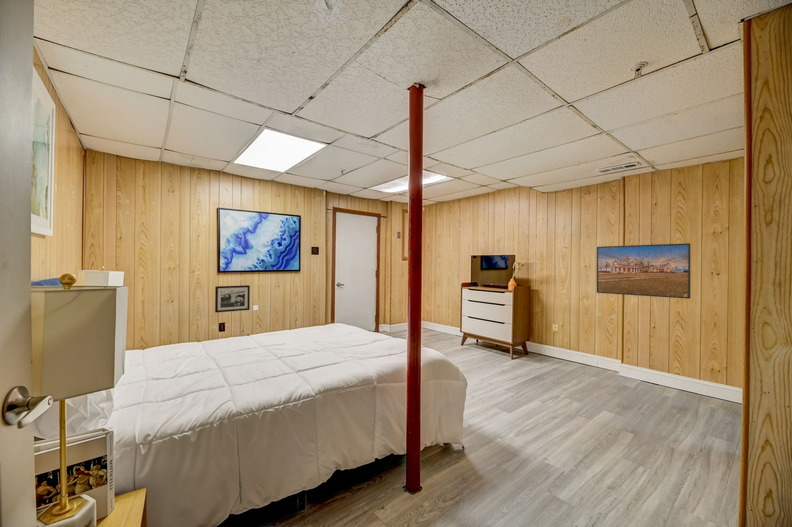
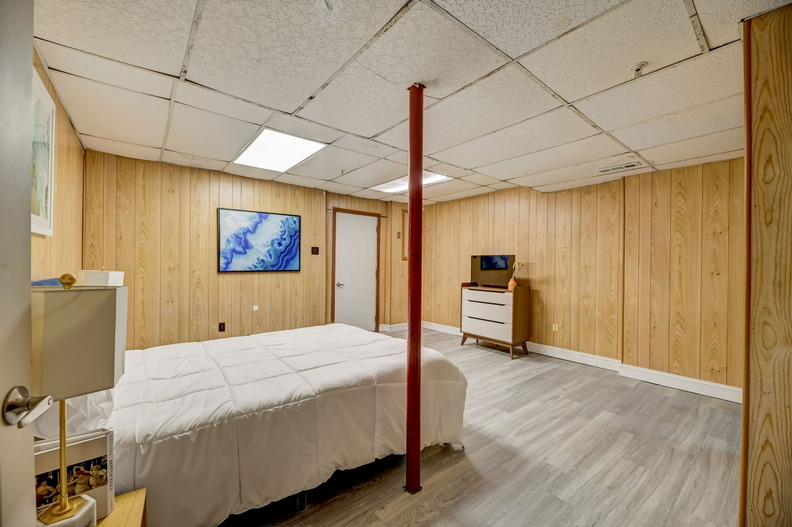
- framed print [596,242,691,300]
- picture frame [214,284,251,314]
